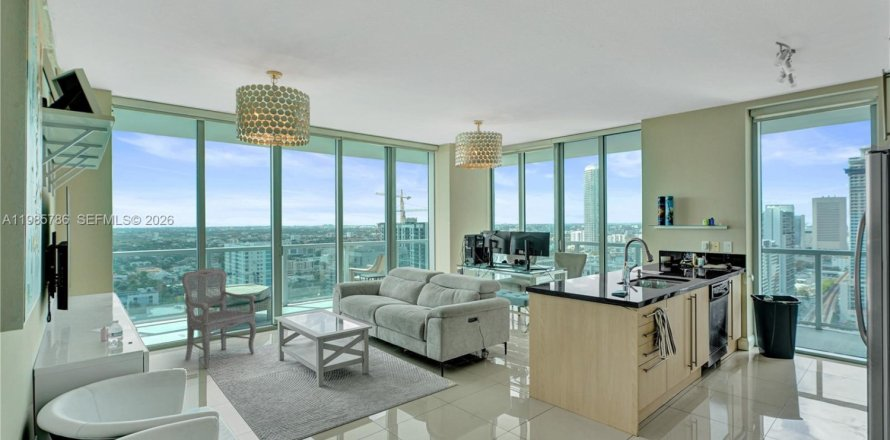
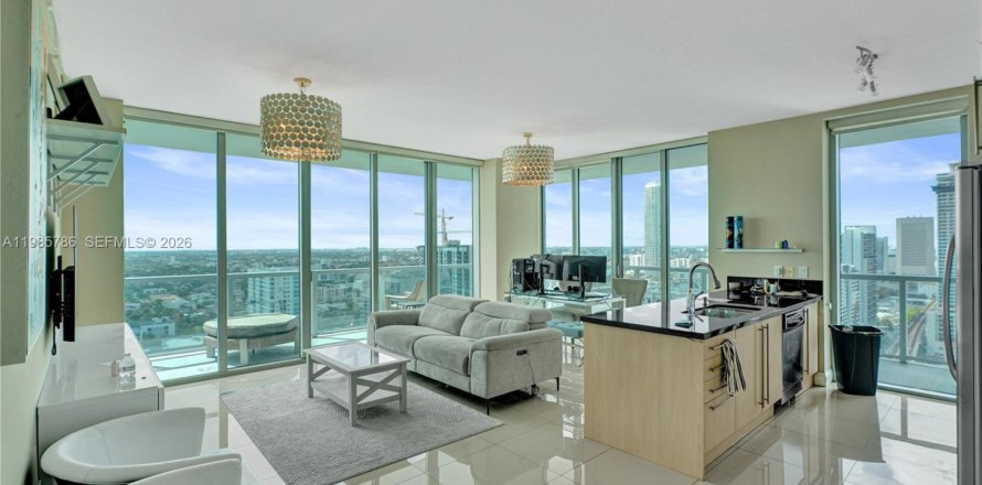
- chair [181,267,258,370]
